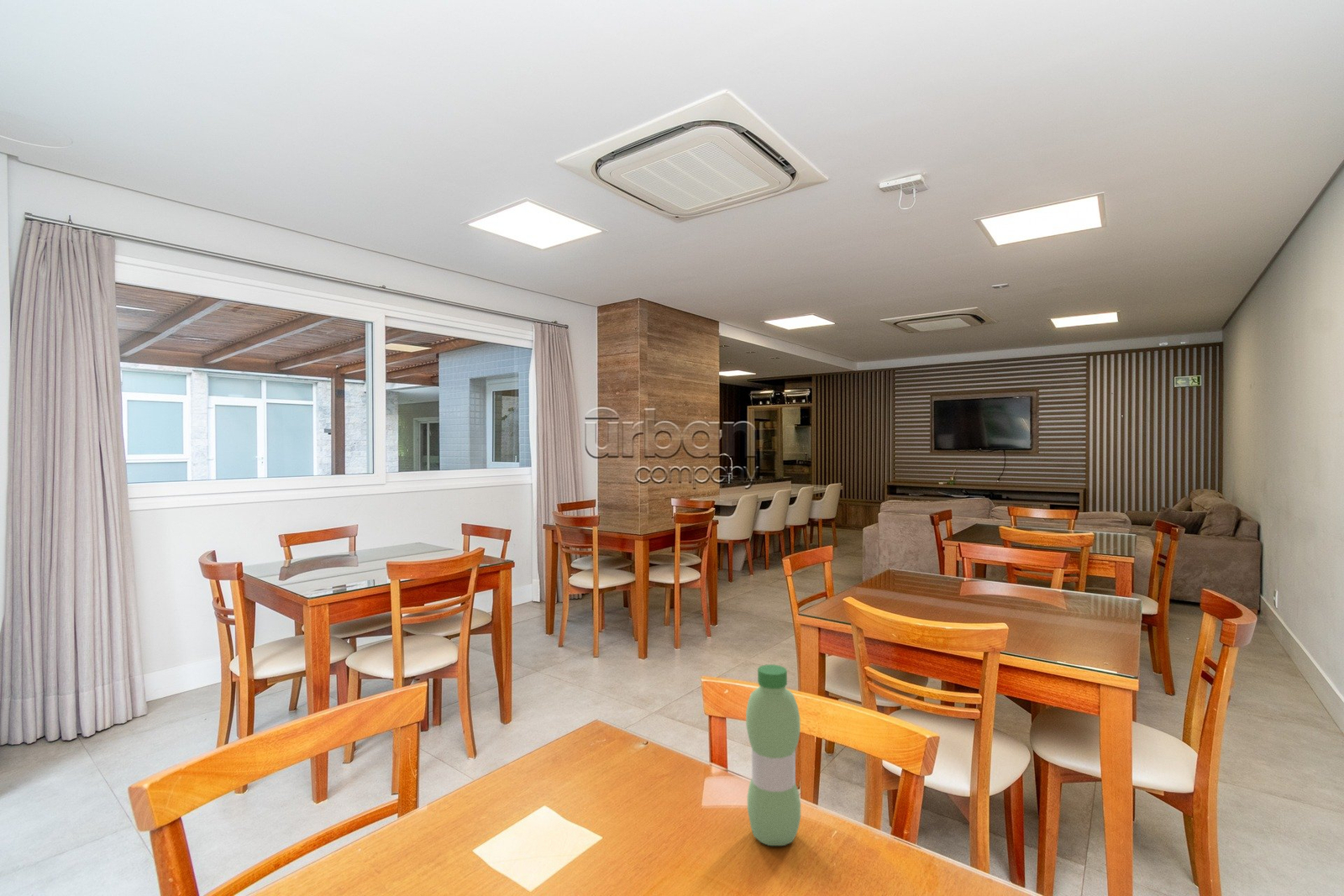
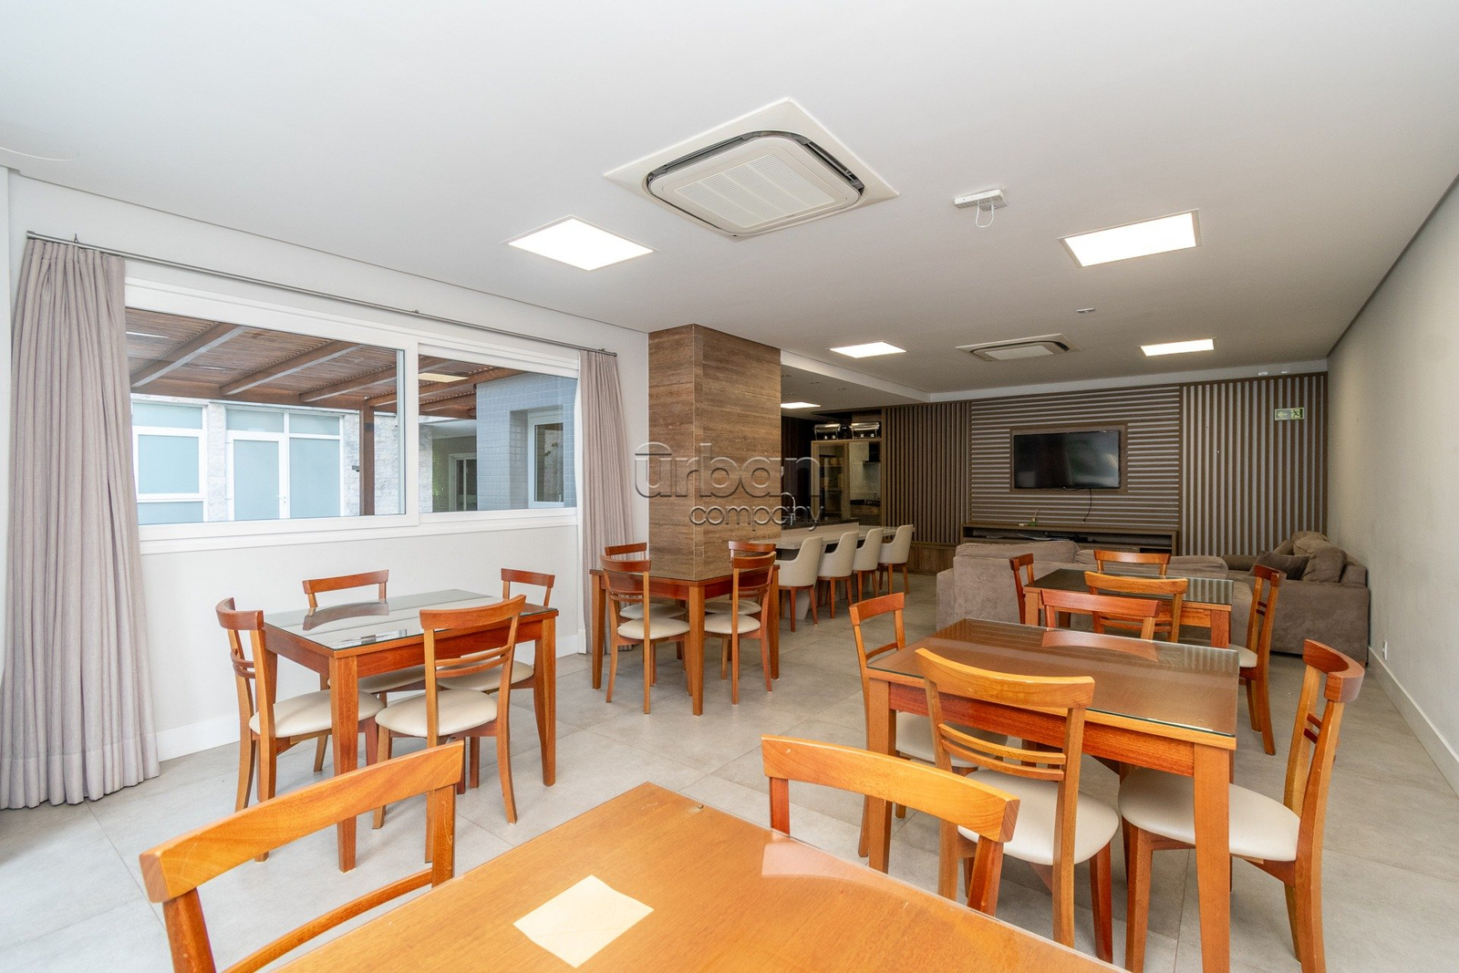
- water bottle [745,663,801,846]
